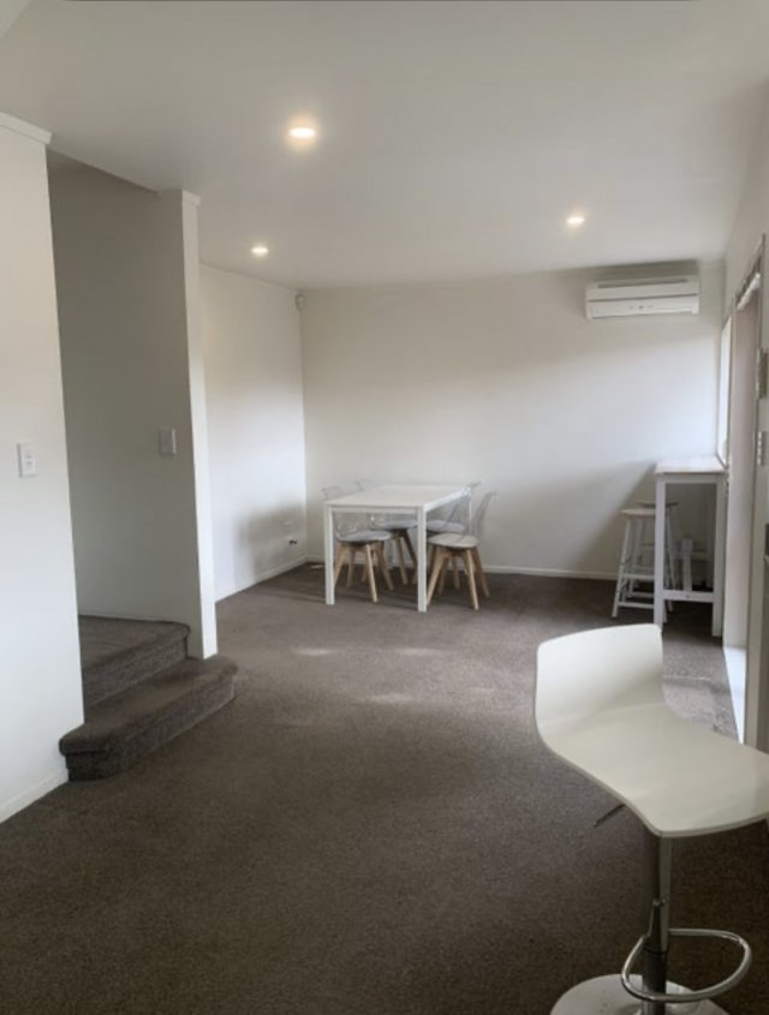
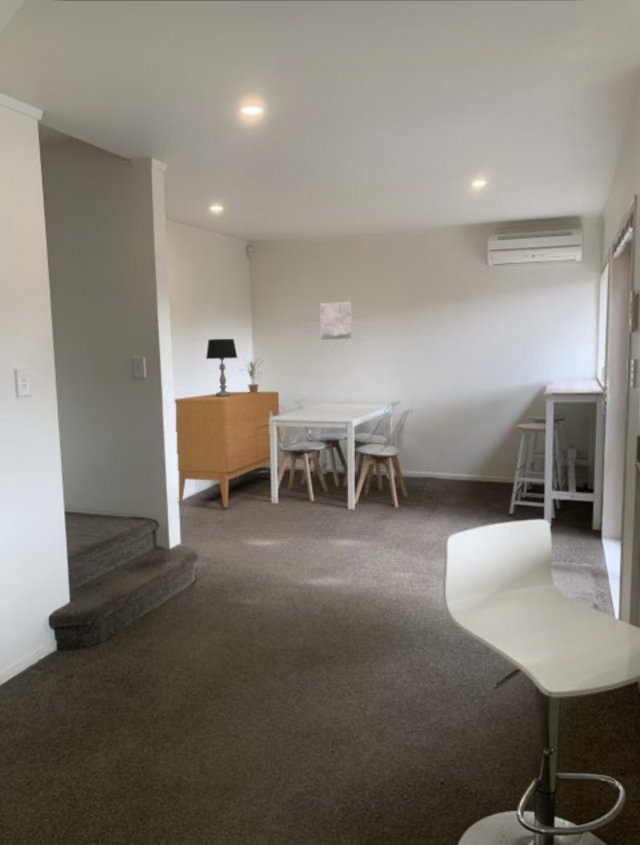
+ sideboard [174,391,281,508]
+ potted plant [238,356,264,394]
+ table lamp [205,338,238,397]
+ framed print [319,301,353,341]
